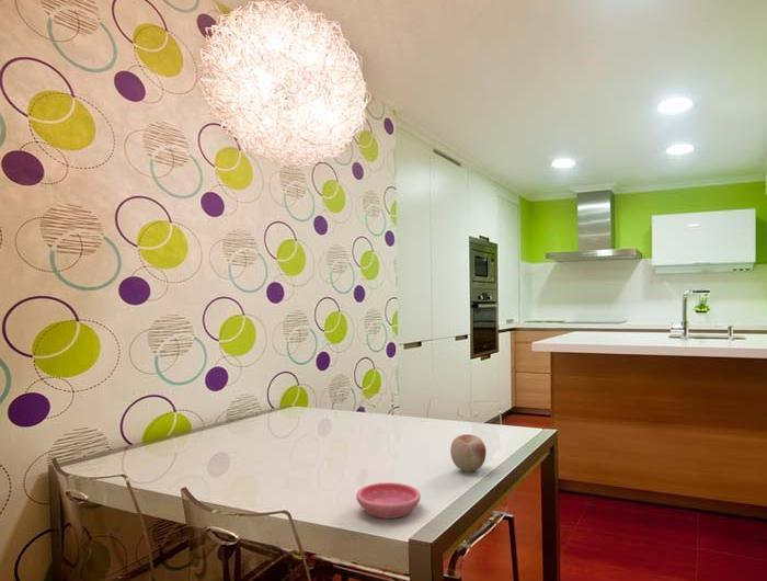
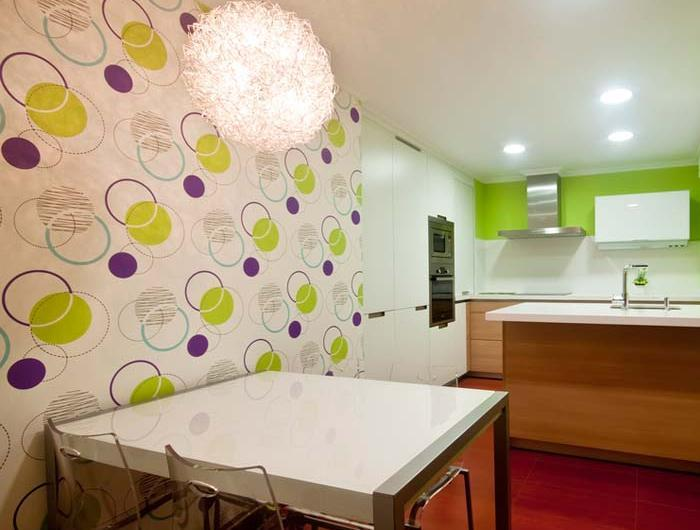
- saucer [355,481,421,520]
- apple [449,433,488,472]
